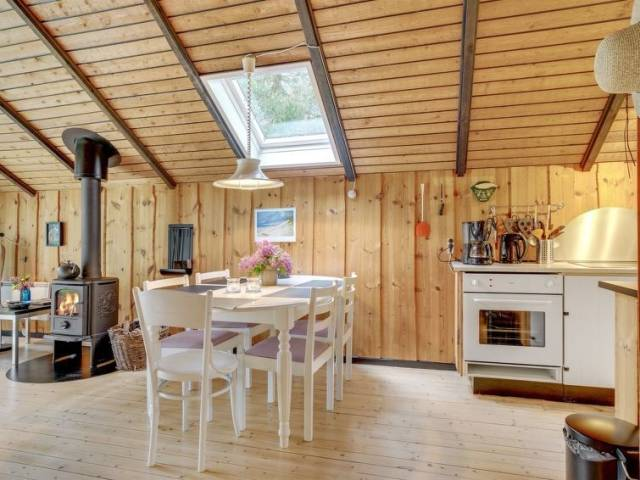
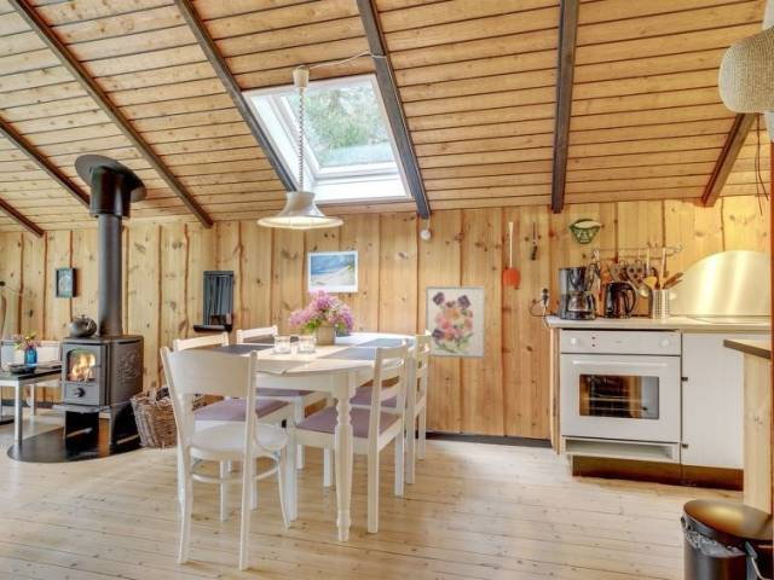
+ wall art [424,285,486,360]
